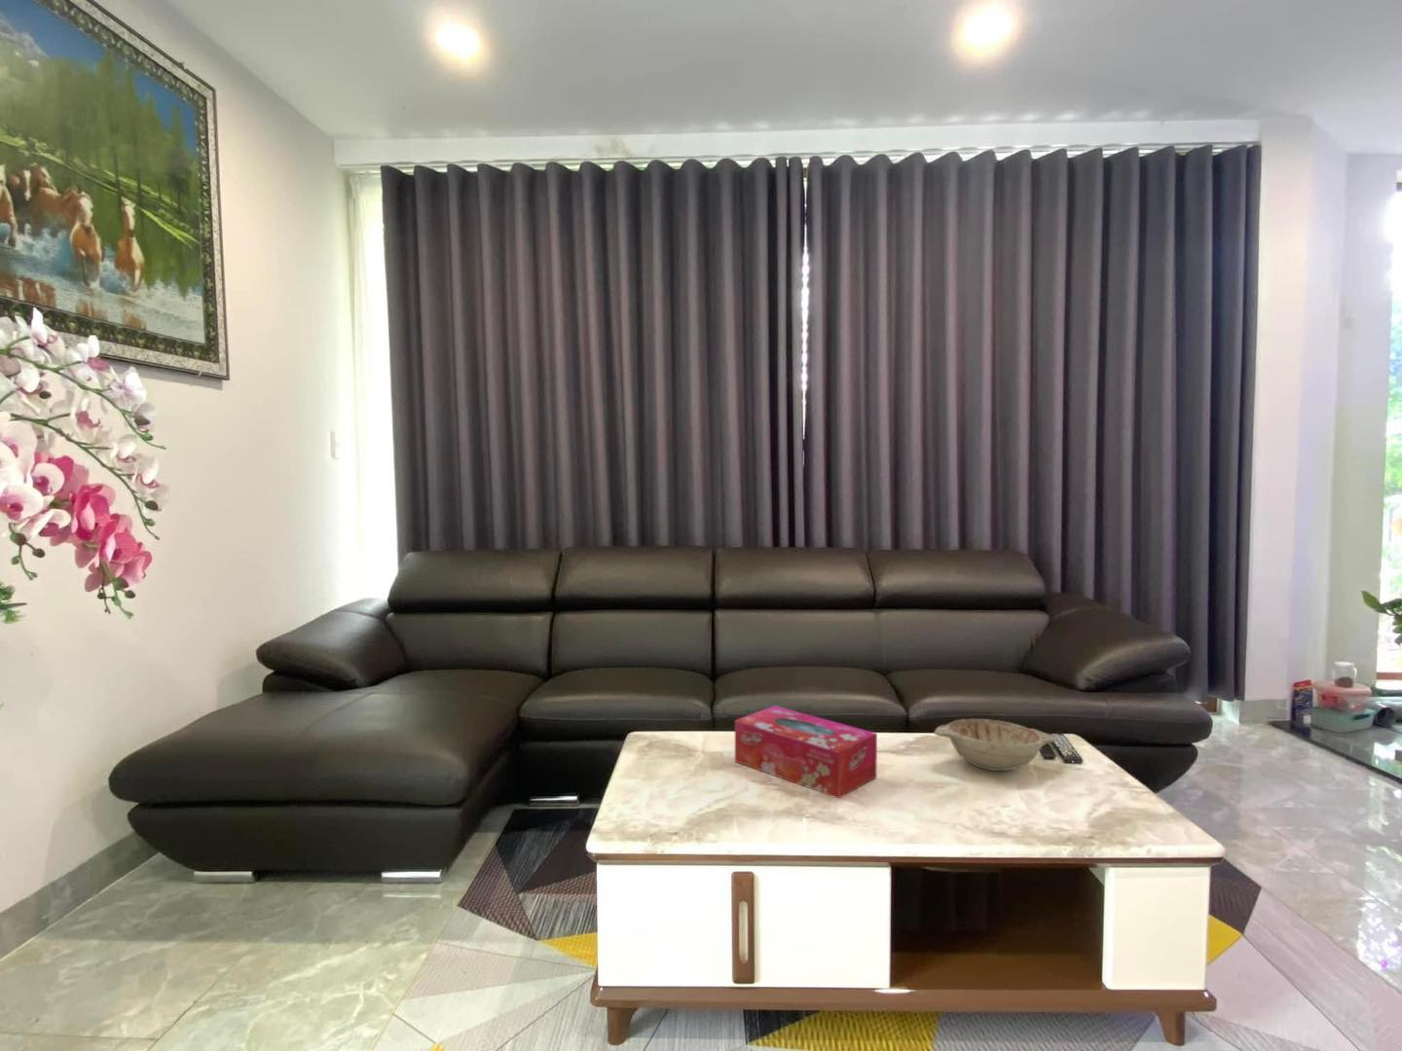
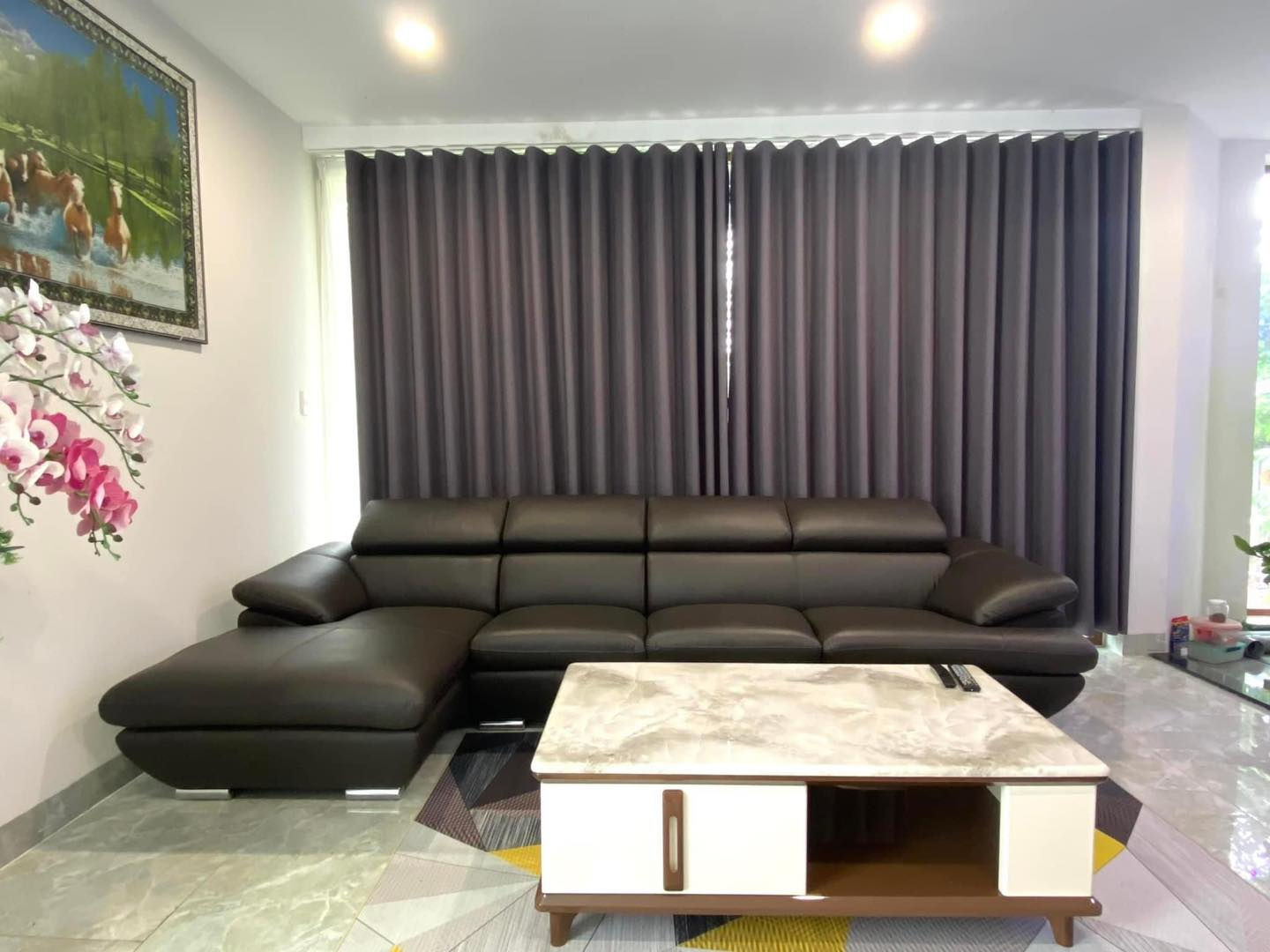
- tissue box [734,704,879,800]
- decorative bowl [933,719,1059,772]
